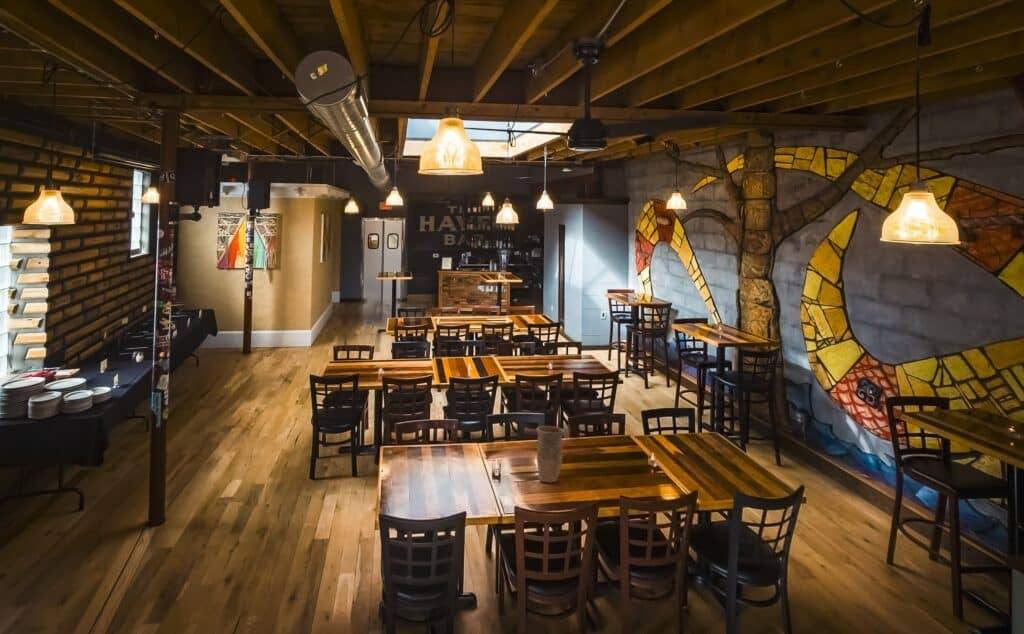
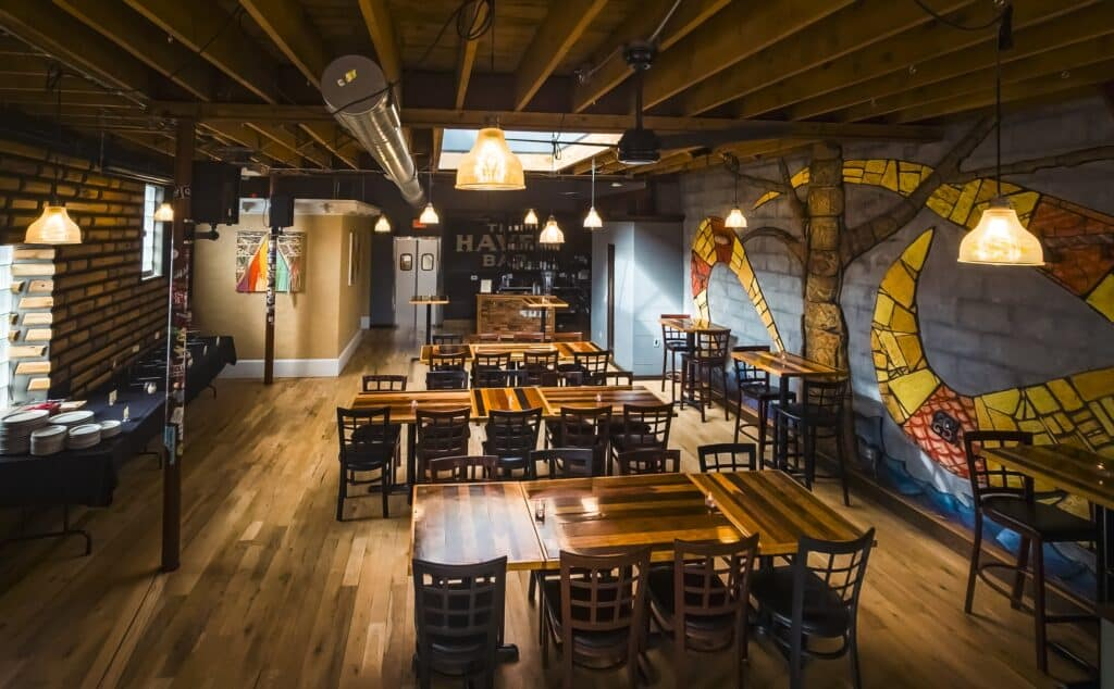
- vase [536,425,565,484]
